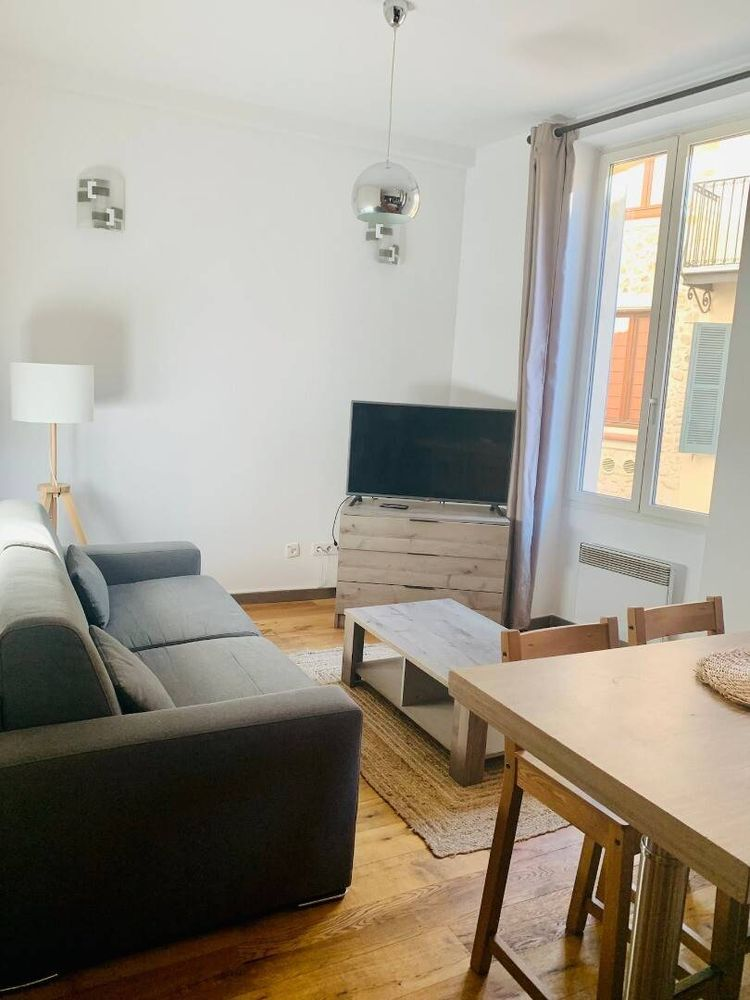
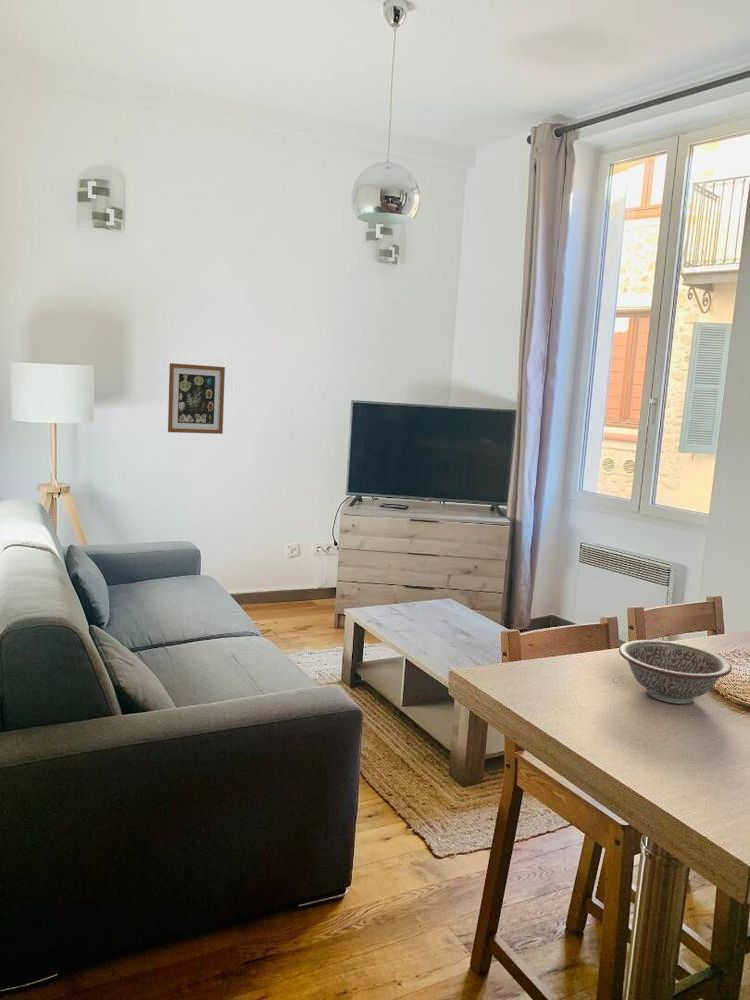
+ wall art [167,362,226,435]
+ decorative bowl [618,639,733,705]
